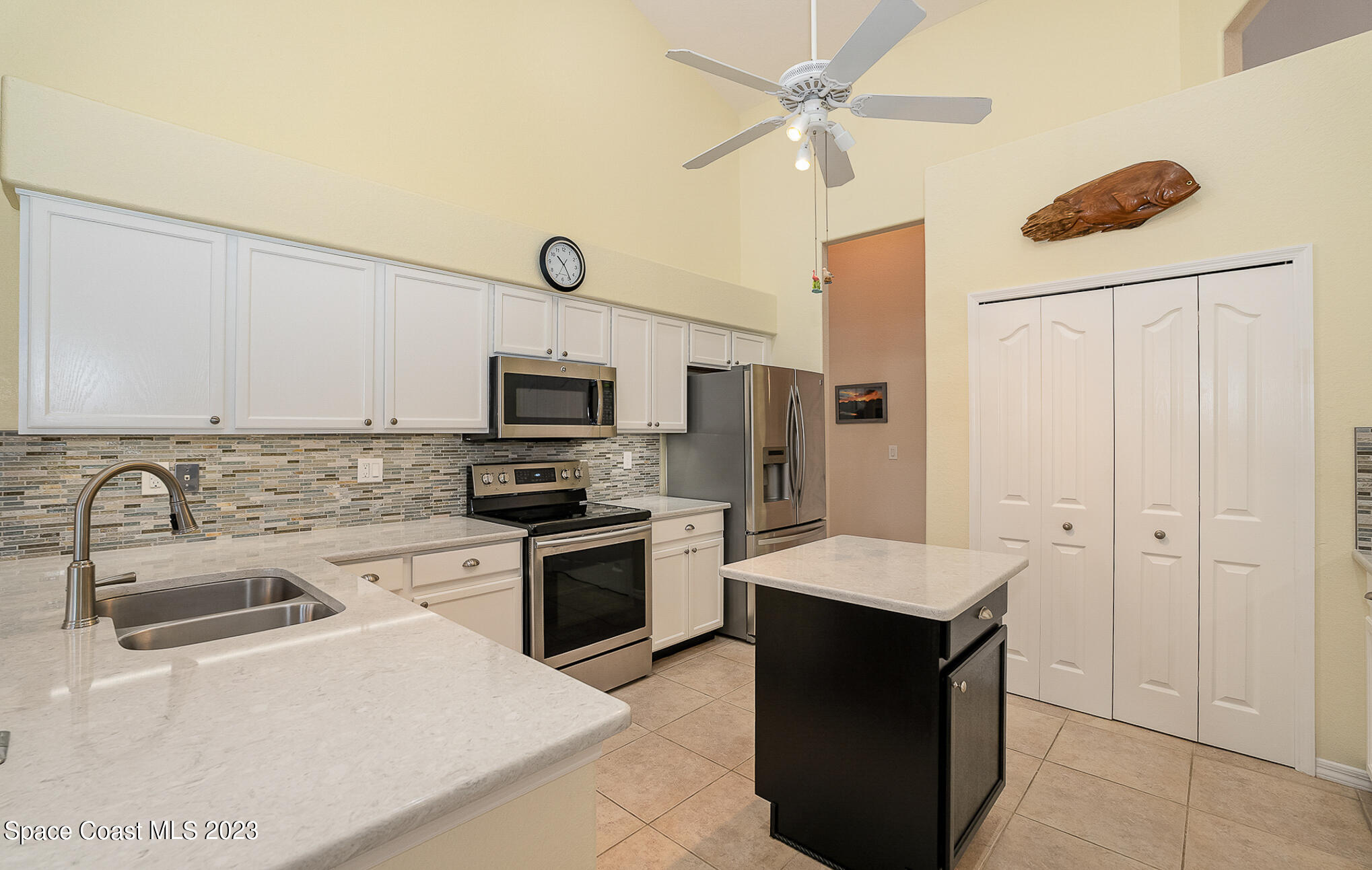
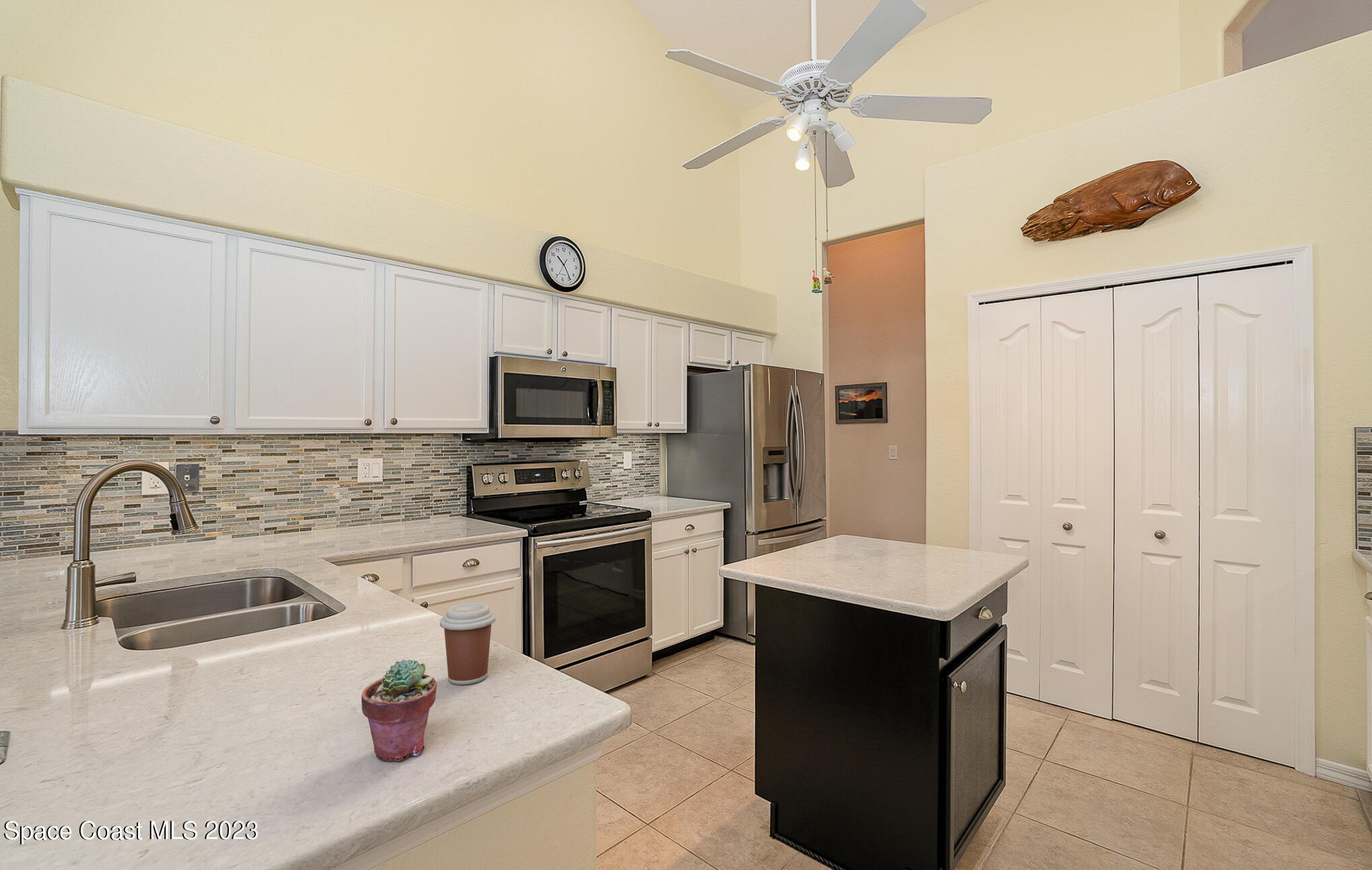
+ coffee cup [440,602,496,686]
+ potted succulent [361,659,438,762]
